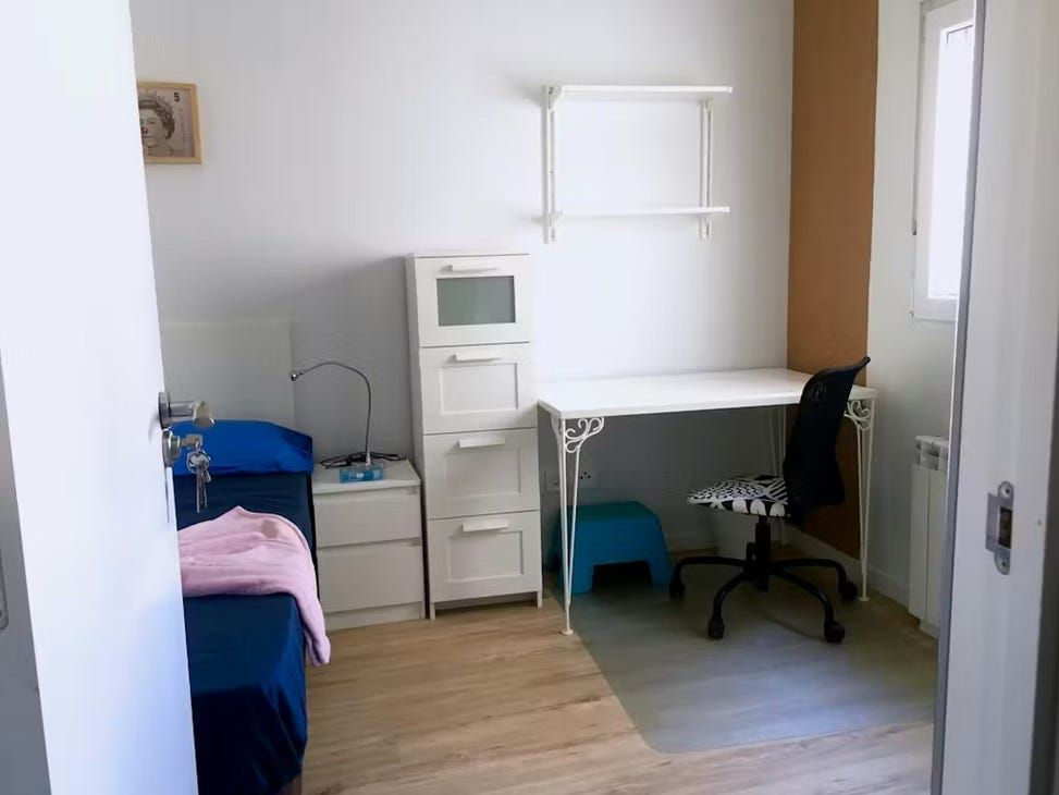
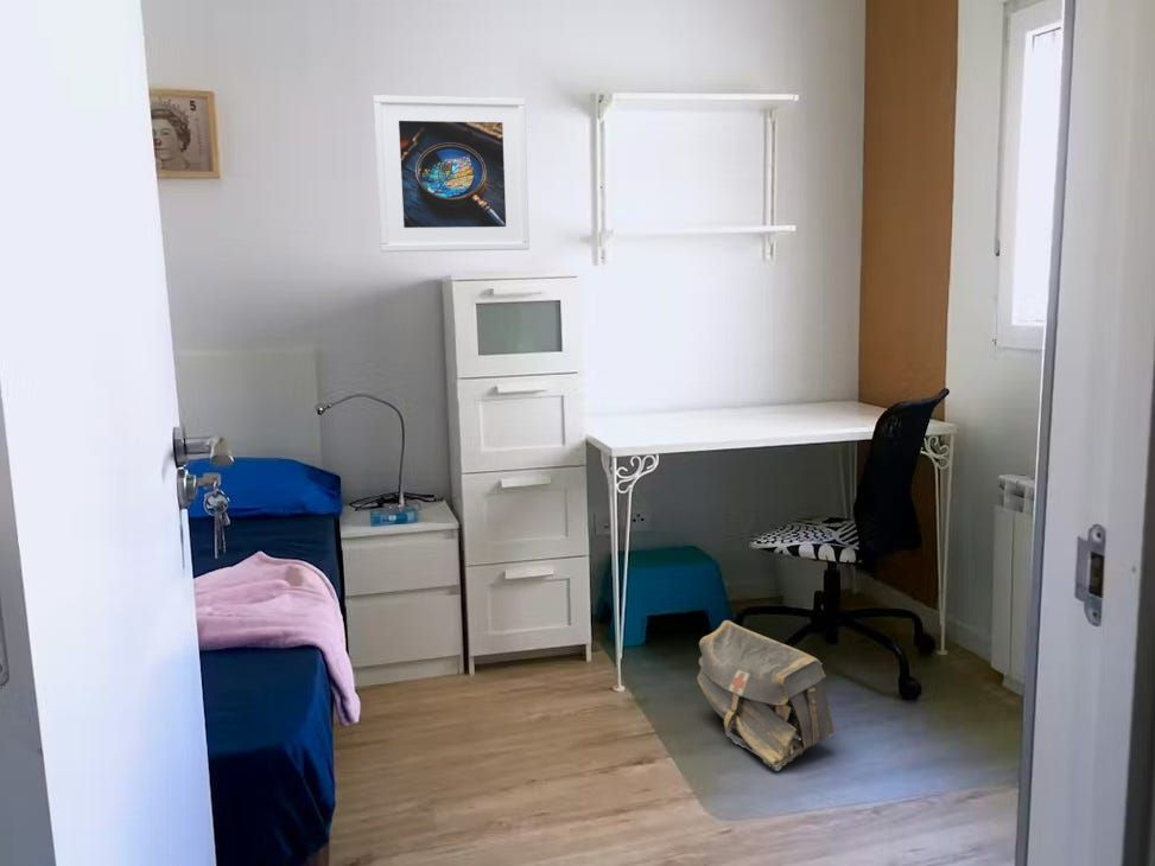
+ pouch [696,619,836,772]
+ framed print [372,94,531,253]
